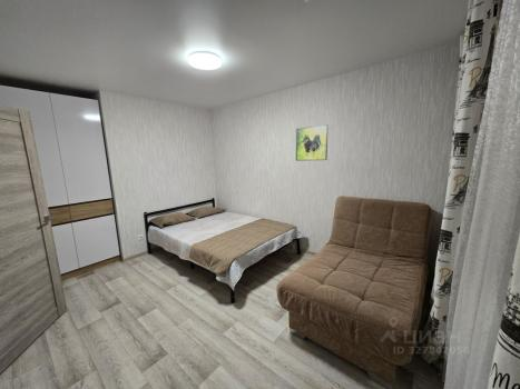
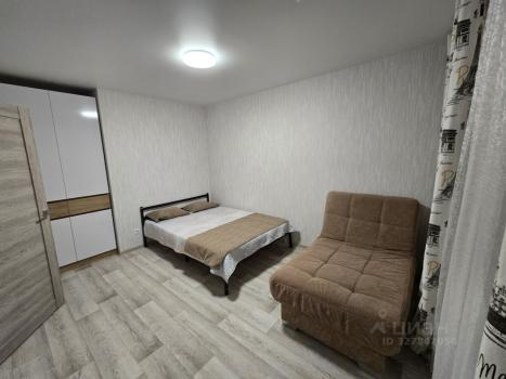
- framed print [295,123,328,162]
